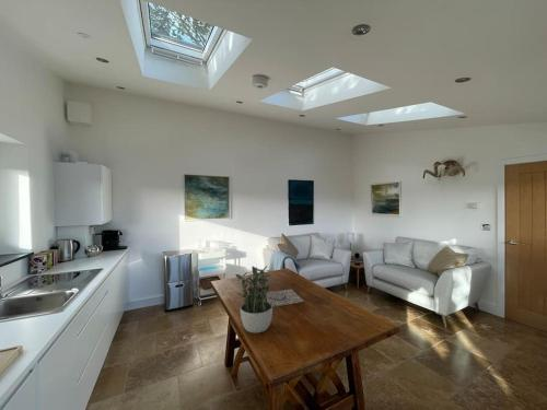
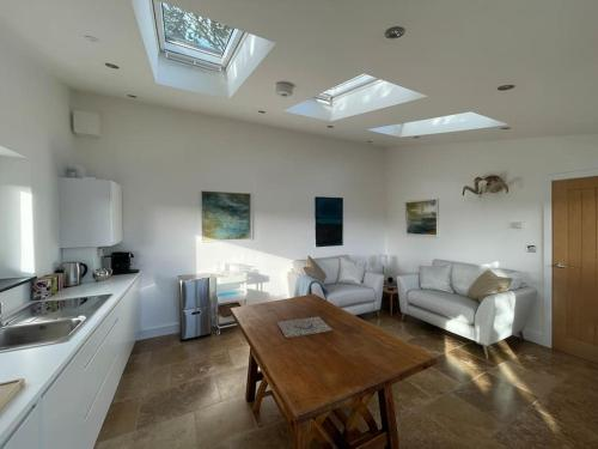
- potted plant [234,265,274,333]
